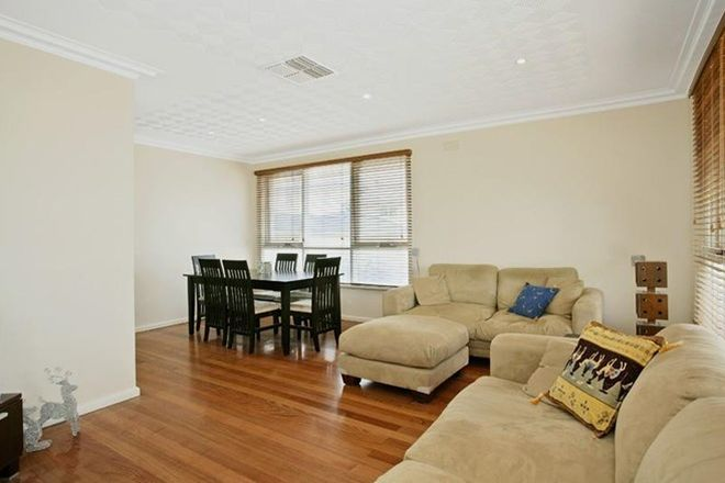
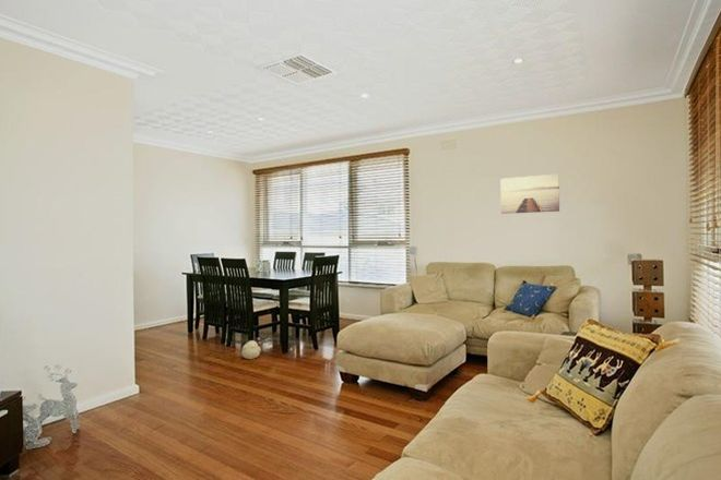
+ plush toy [240,337,262,360]
+ wall art [500,172,560,215]
